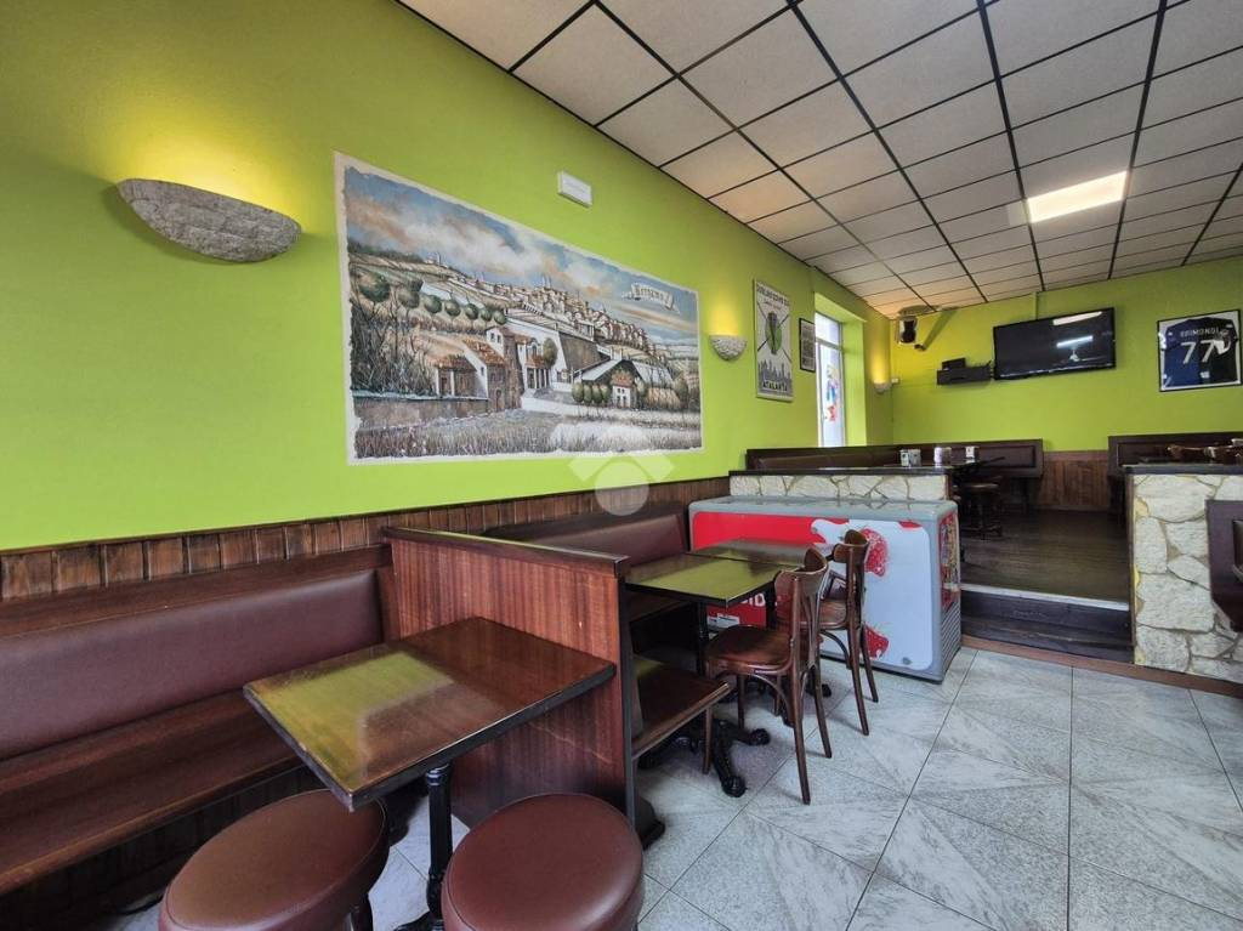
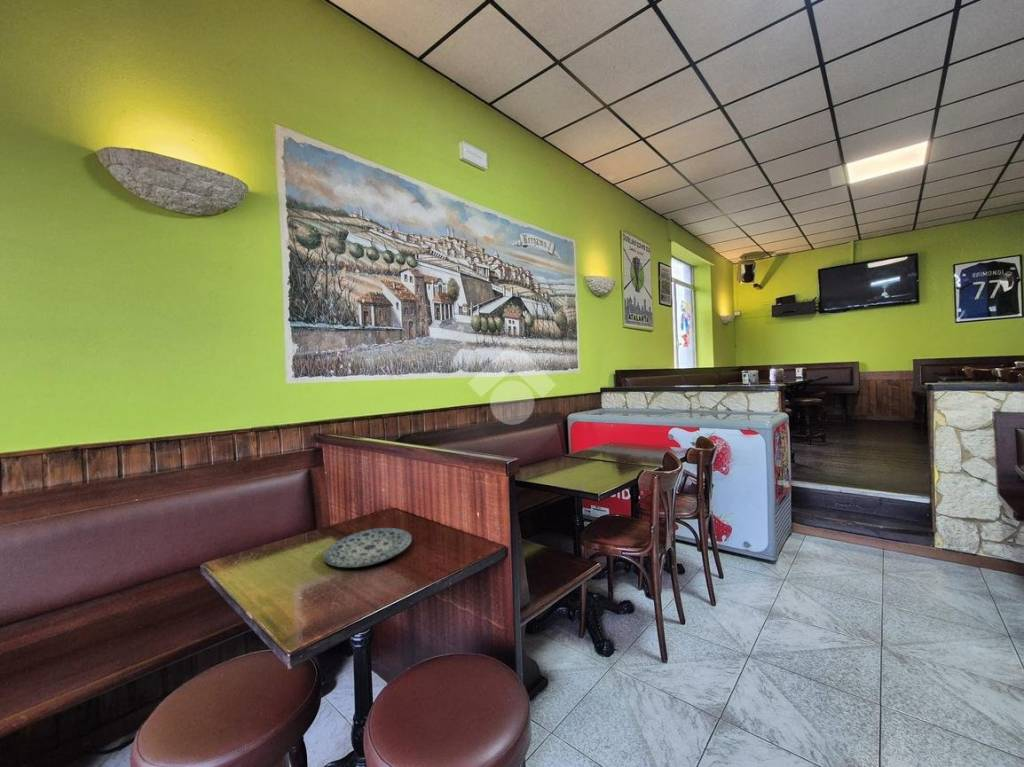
+ plate [323,527,413,568]
